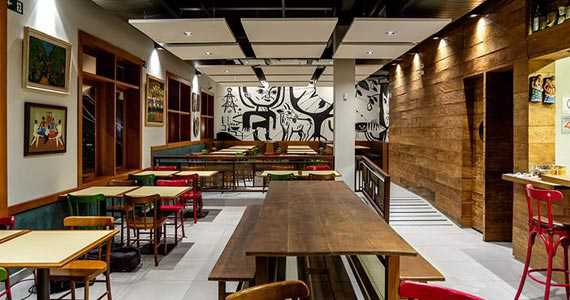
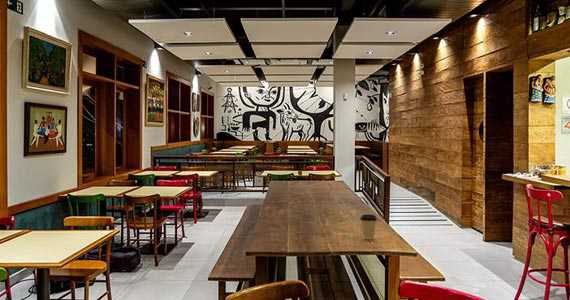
+ coffee cup [359,214,378,240]
